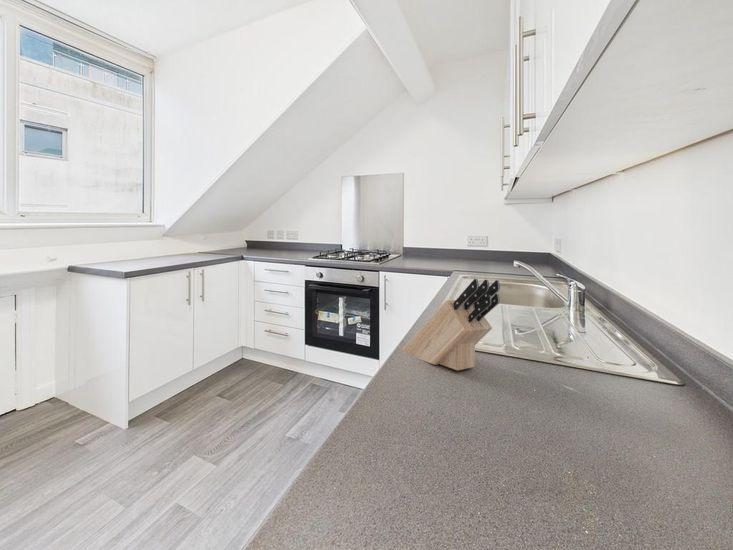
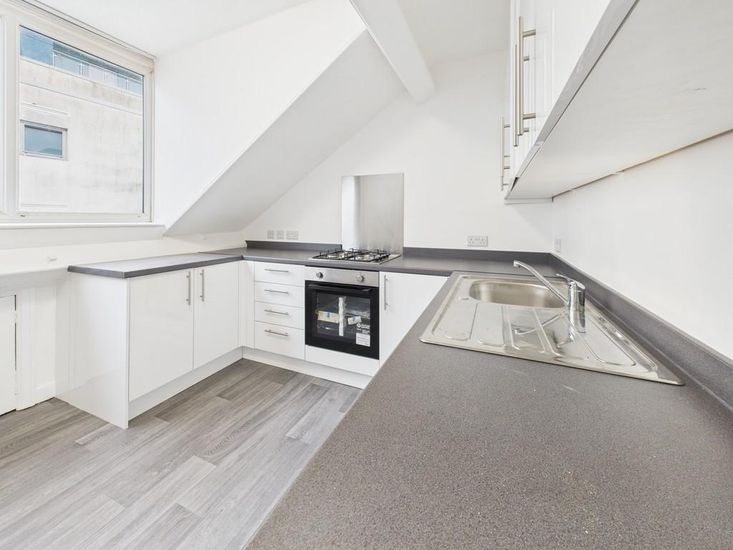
- knife block [401,278,501,372]
